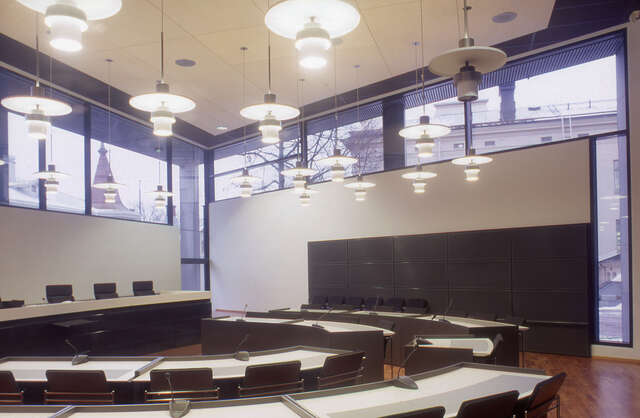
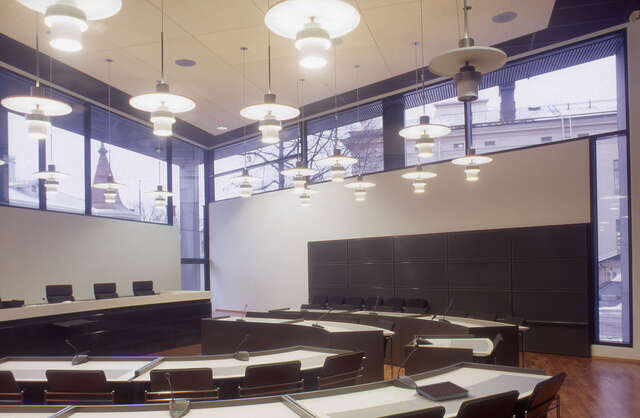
+ notebook [415,380,470,402]
